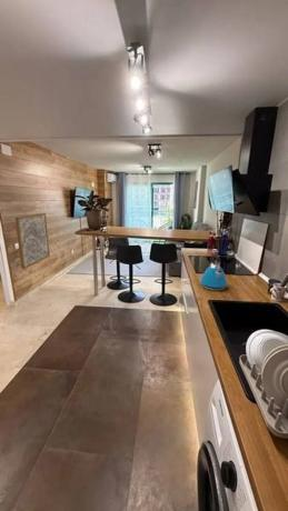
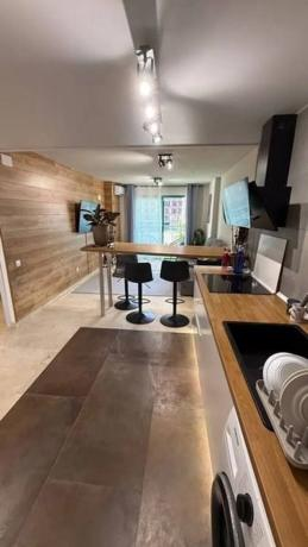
- kettle [199,252,229,291]
- wall art [14,212,51,271]
